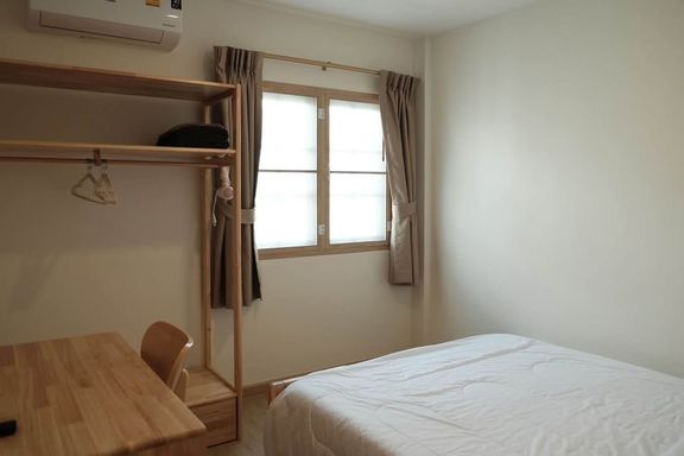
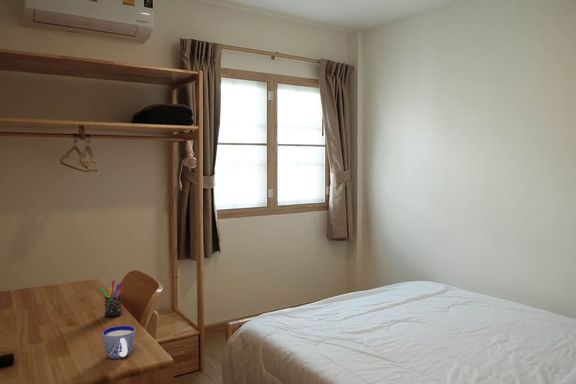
+ pen holder [99,280,124,318]
+ cup [101,325,136,360]
